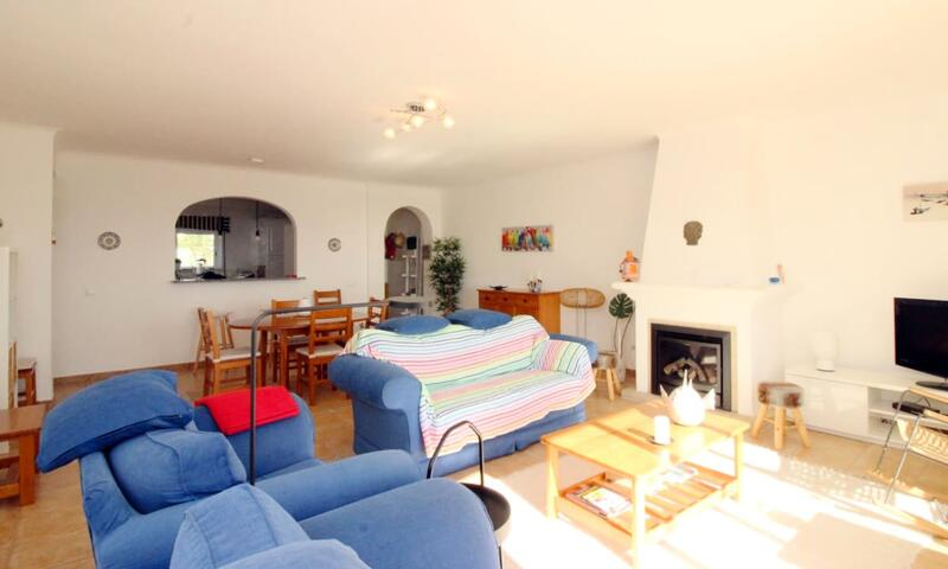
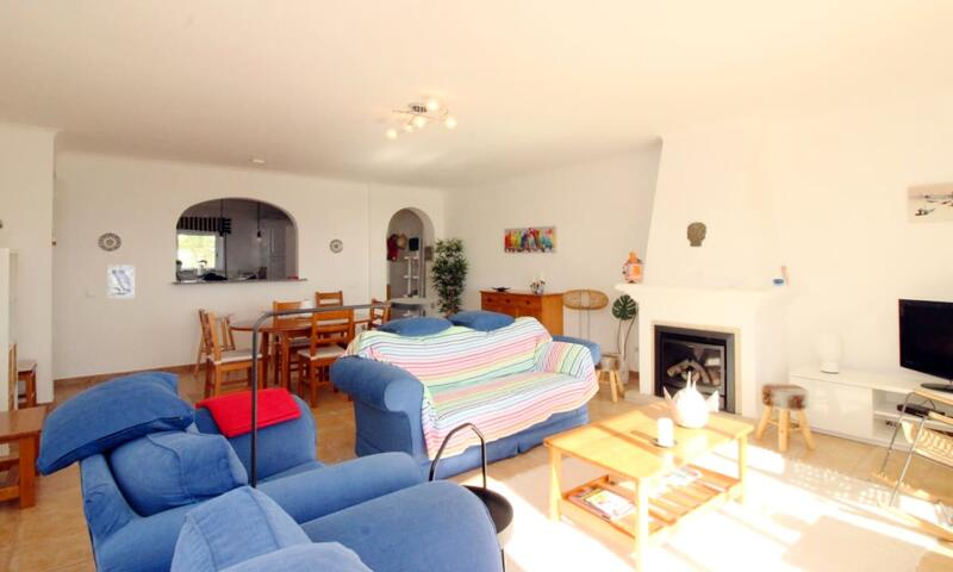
+ wall art [106,263,136,299]
